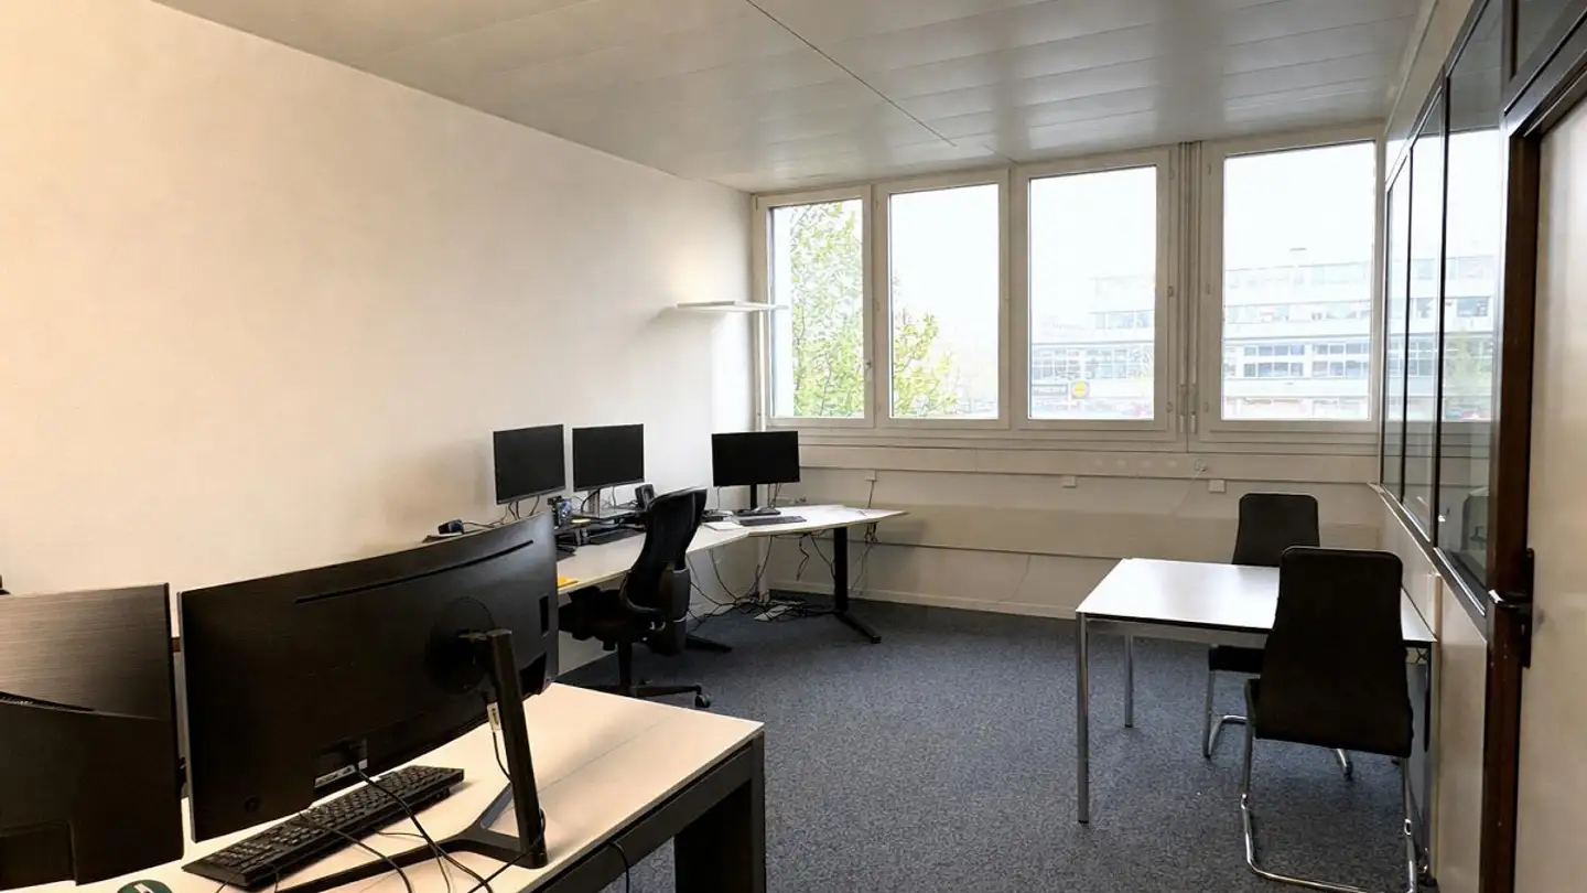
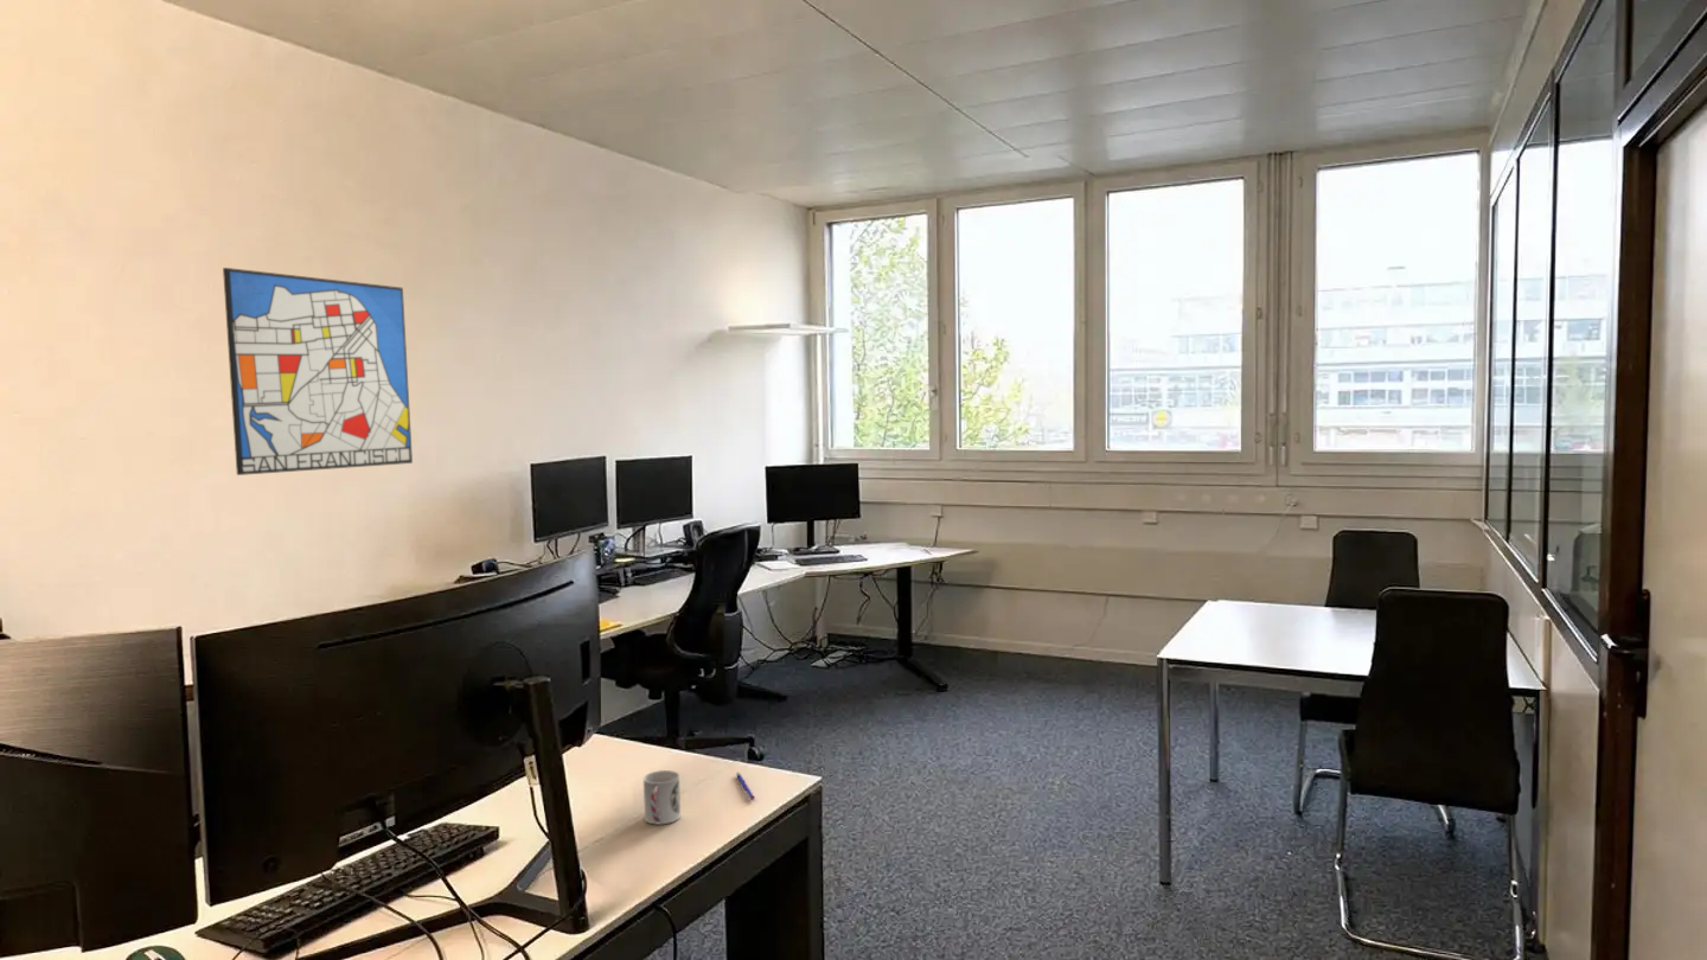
+ pen [735,772,756,801]
+ cup [642,769,682,825]
+ wall art [222,267,414,476]
